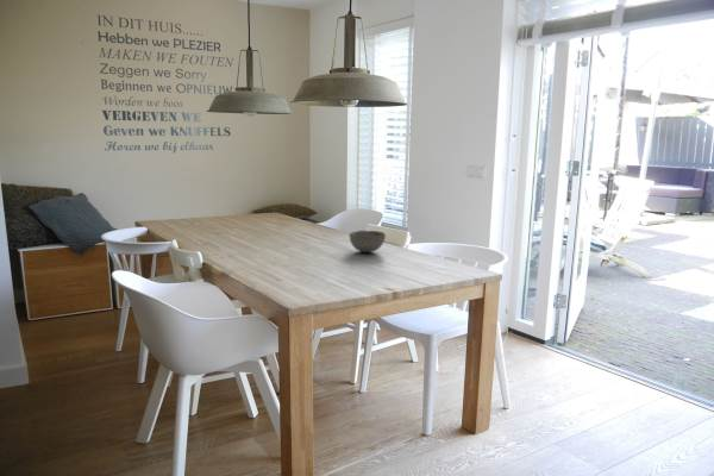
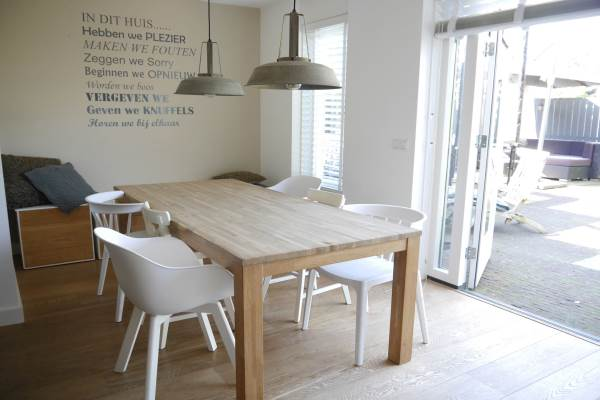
- bowl [349,230,387,253]
